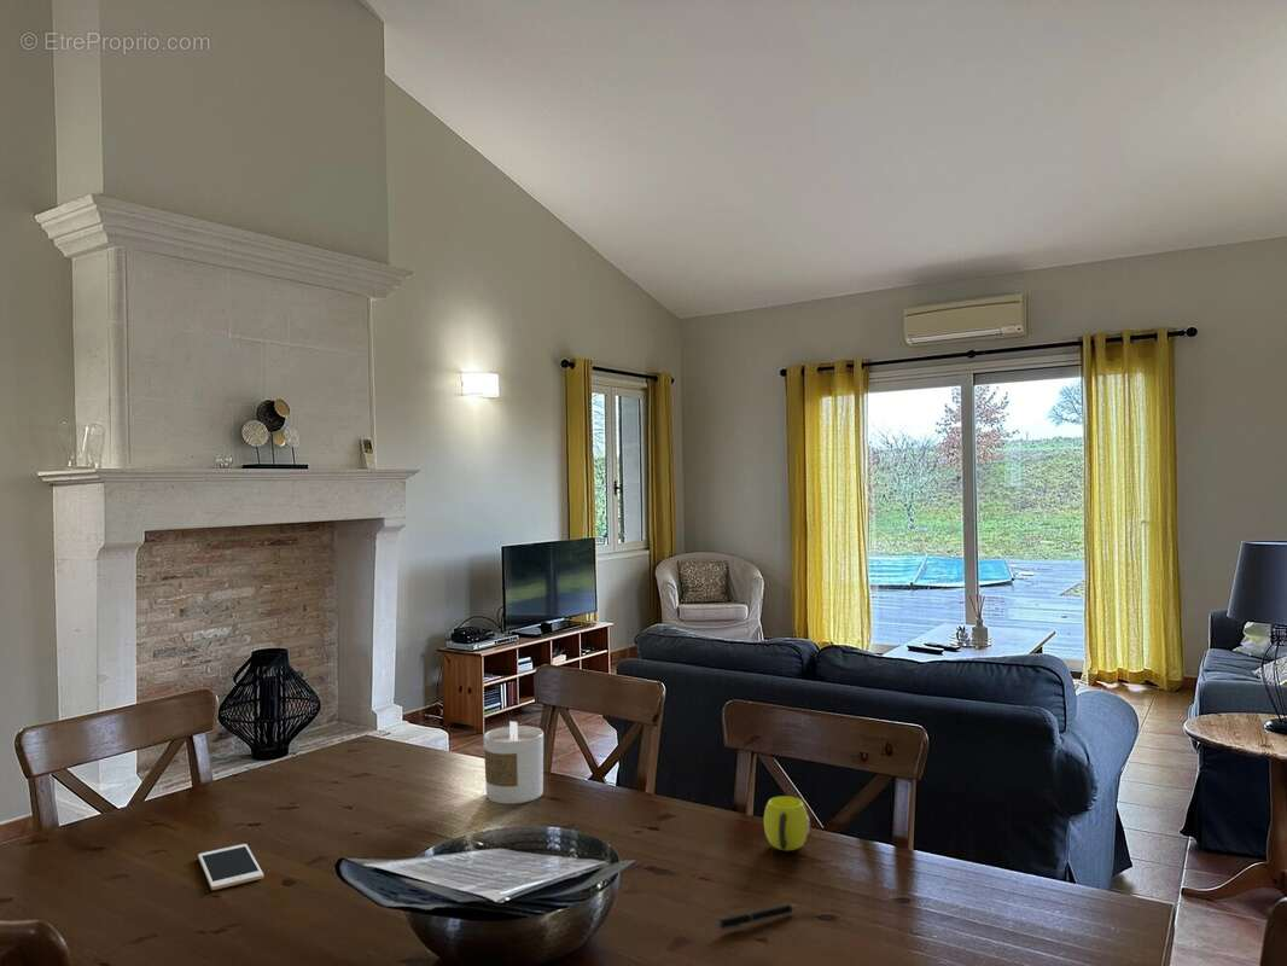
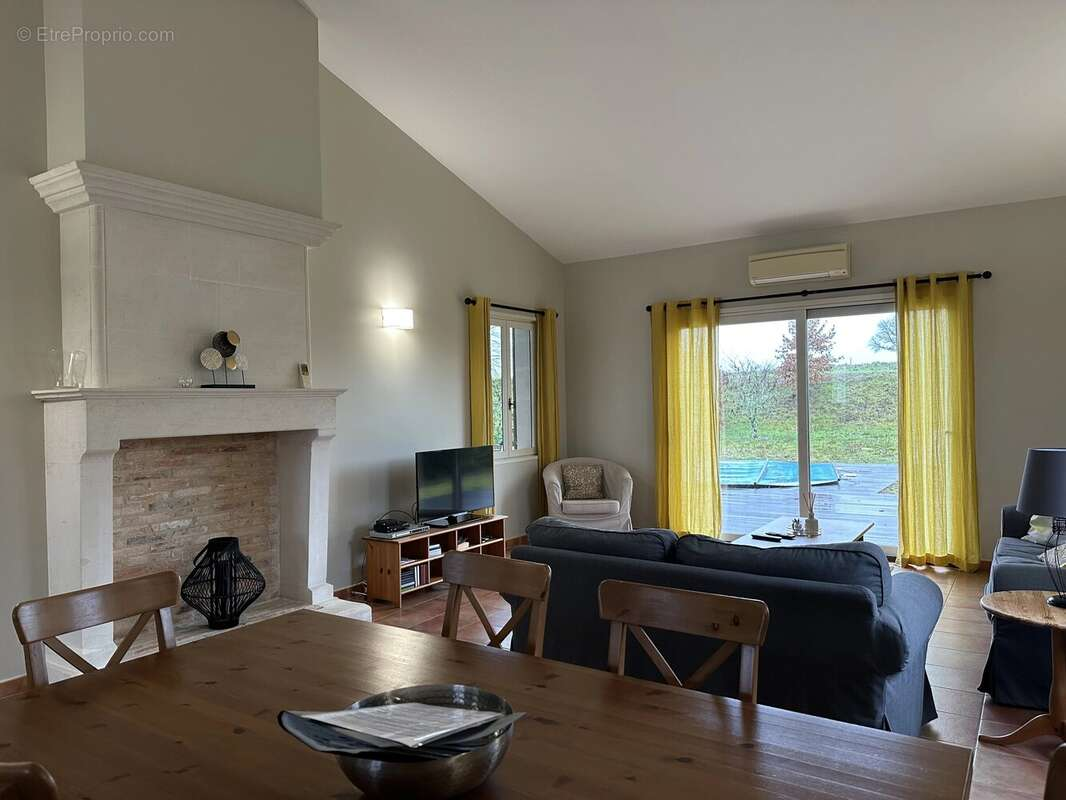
- pen [715,903,798,932]
- cup [763,795,811,851]
- candle [483,721,544,805]
- cell phone [197,843,264,891]
